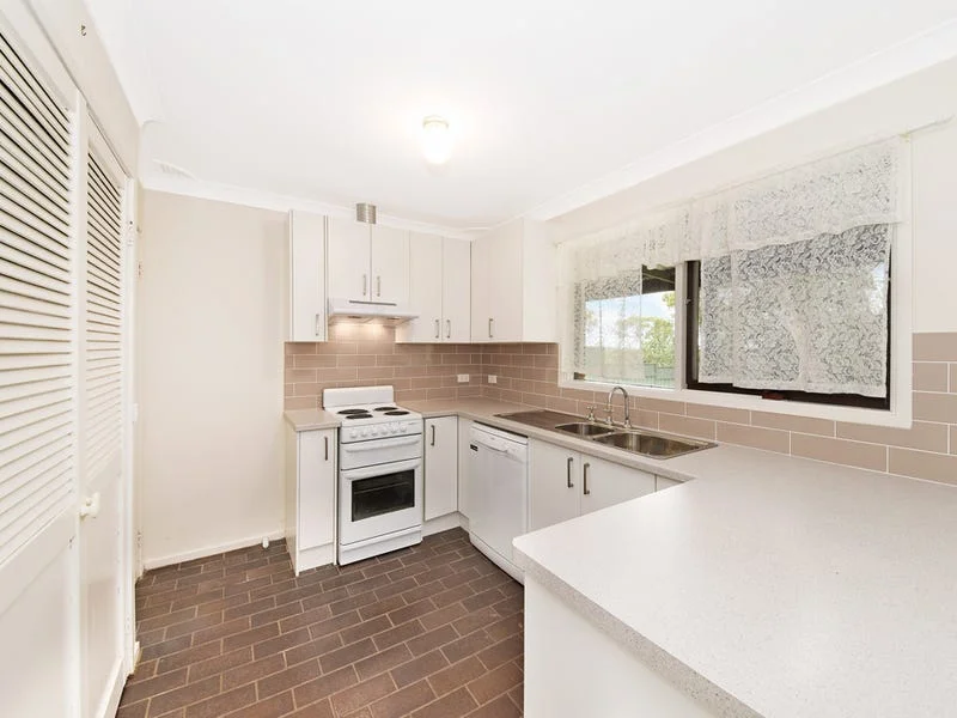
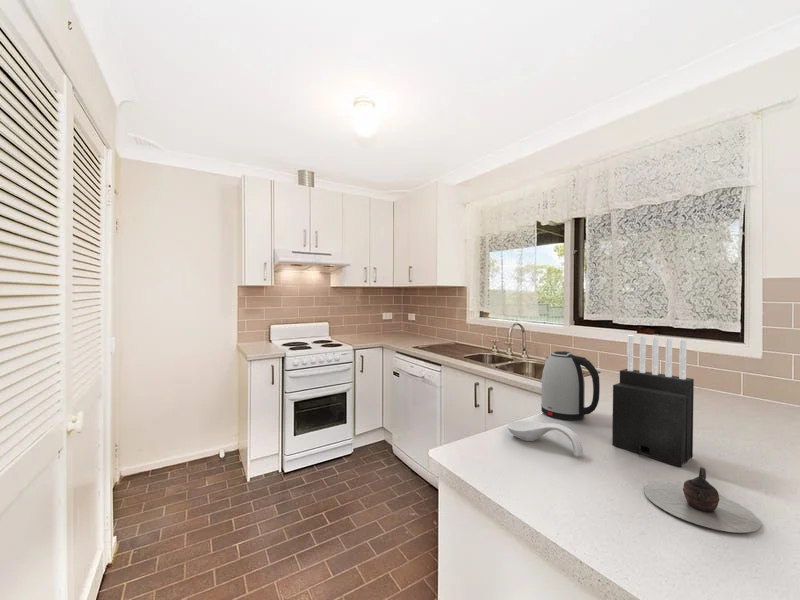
+ knife block [611,334,695,468]
+ kettle [540,350,601,421]
+ teapot [643,466,762,534]
+ spoon rest [506,420,584,458]
